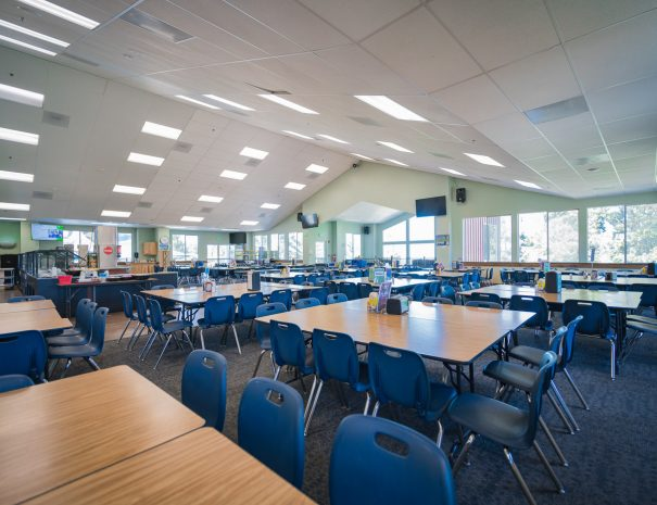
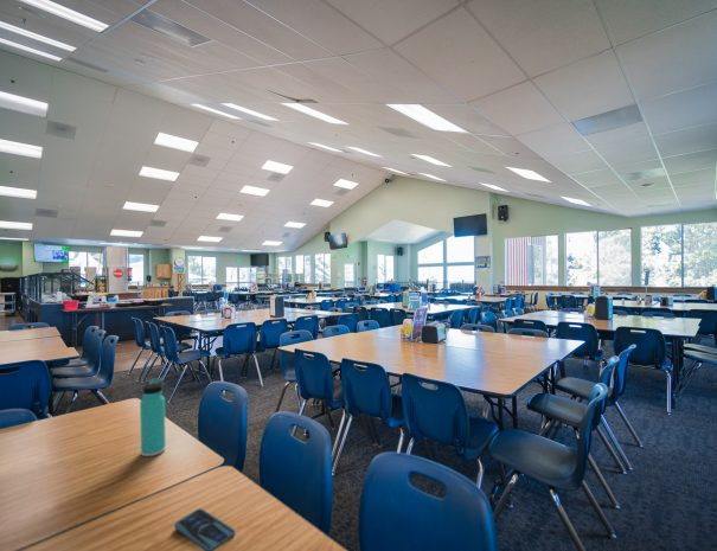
+ thermos bottle [139,377,167,457]
+ smartphone [173,507,236,551]
